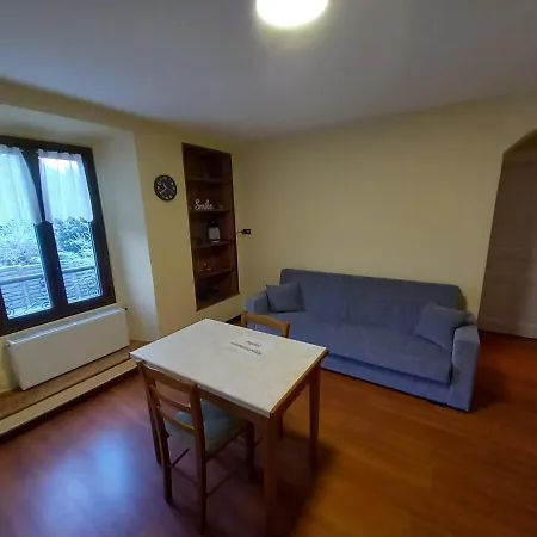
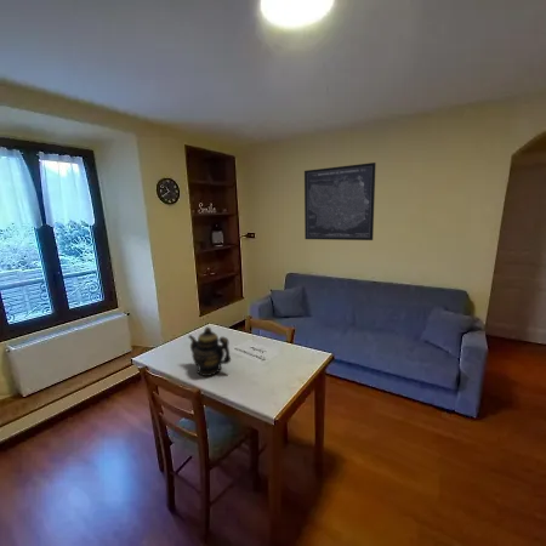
+ teapot [187,325,232,377]
+ wall art [303,161,377,241]
